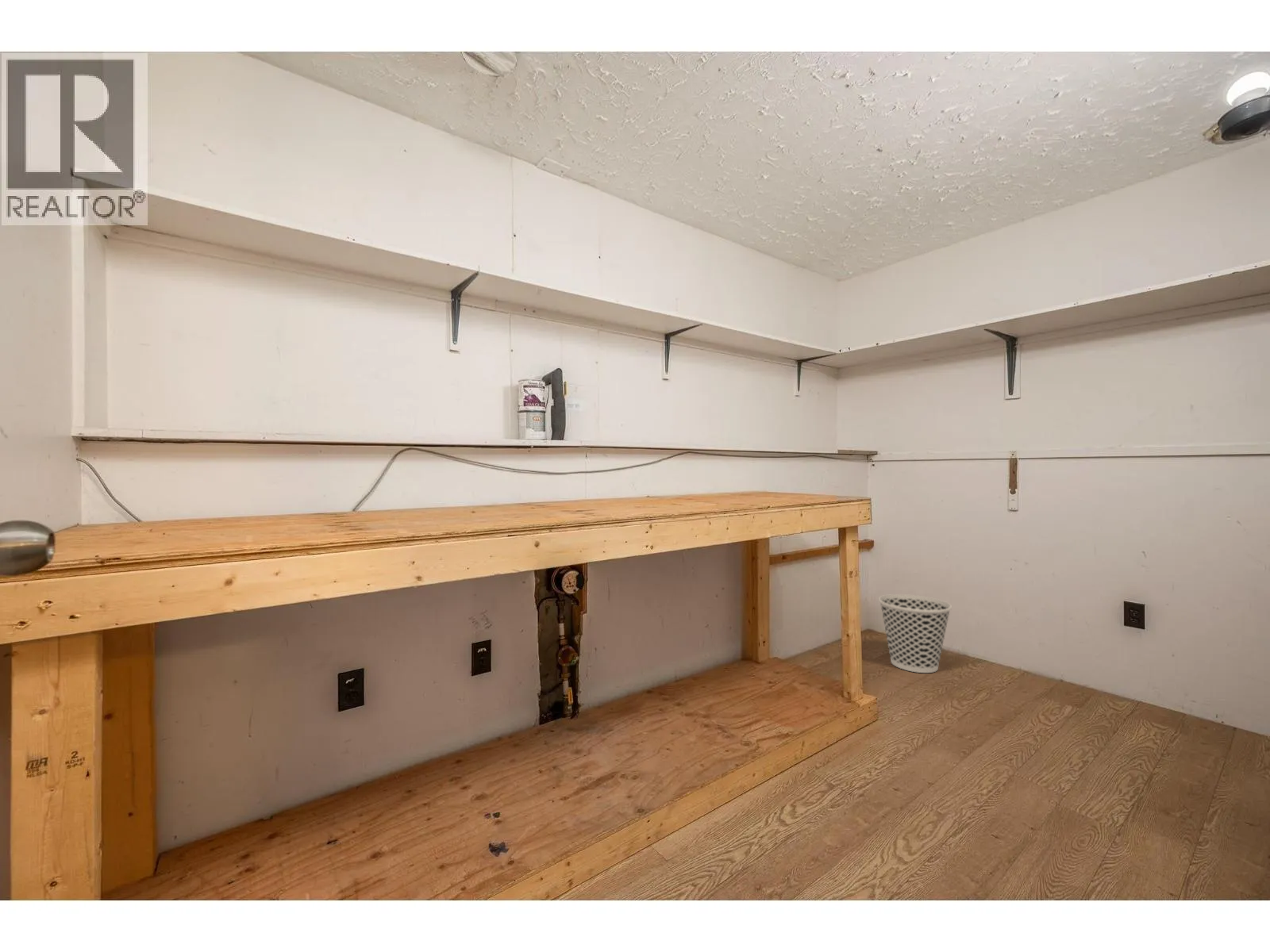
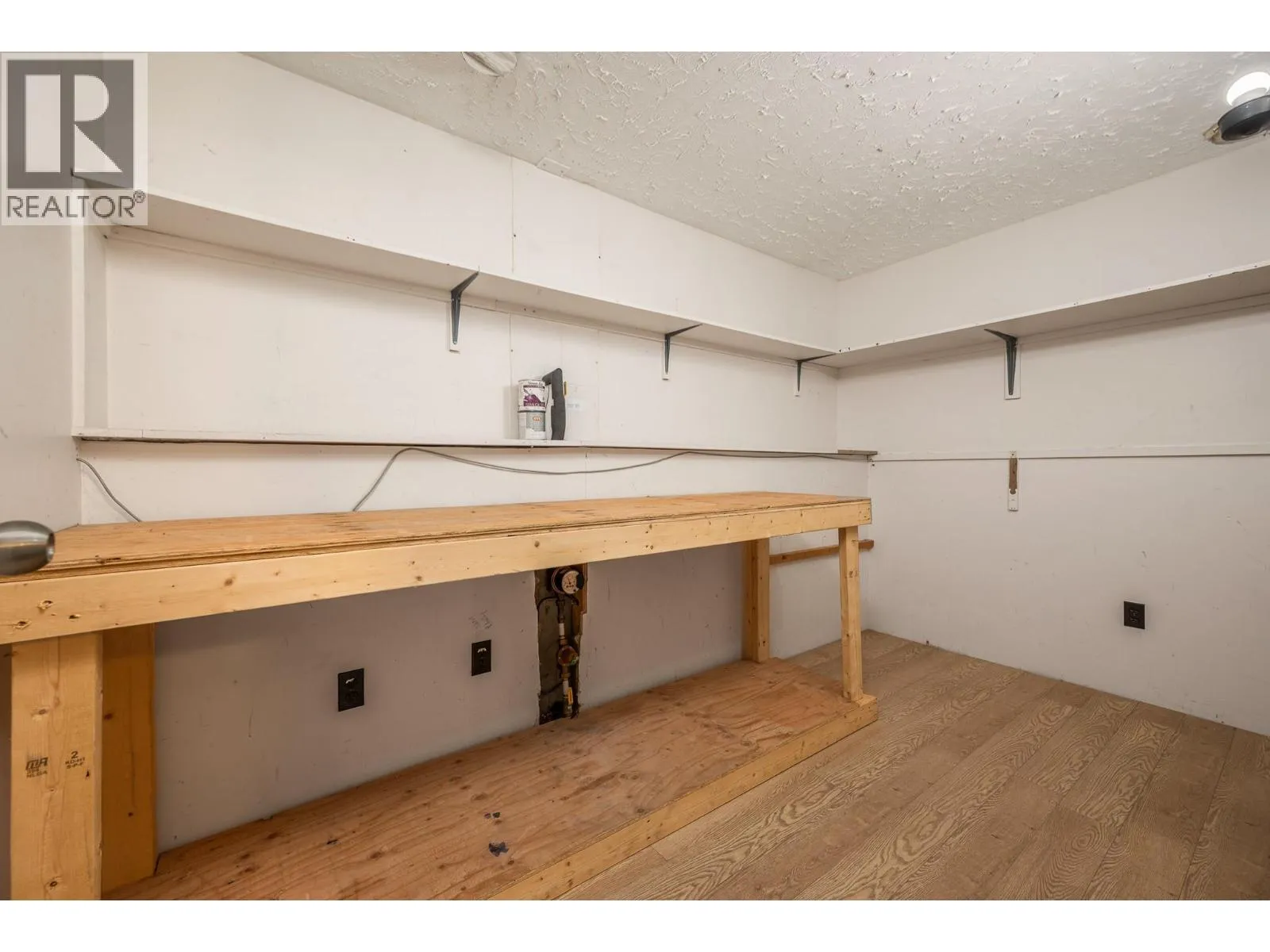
- wastebasket [878,593,952,674]
